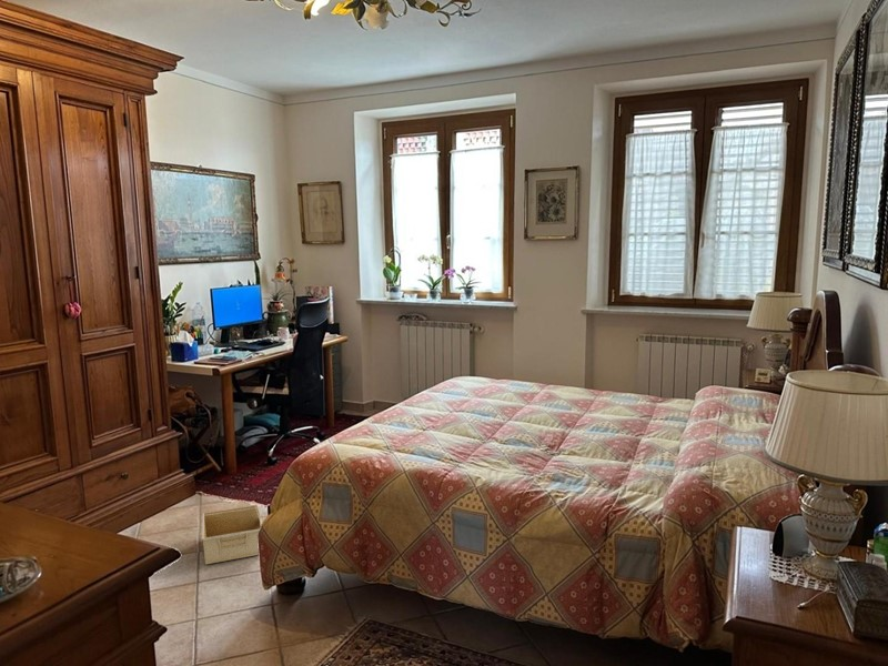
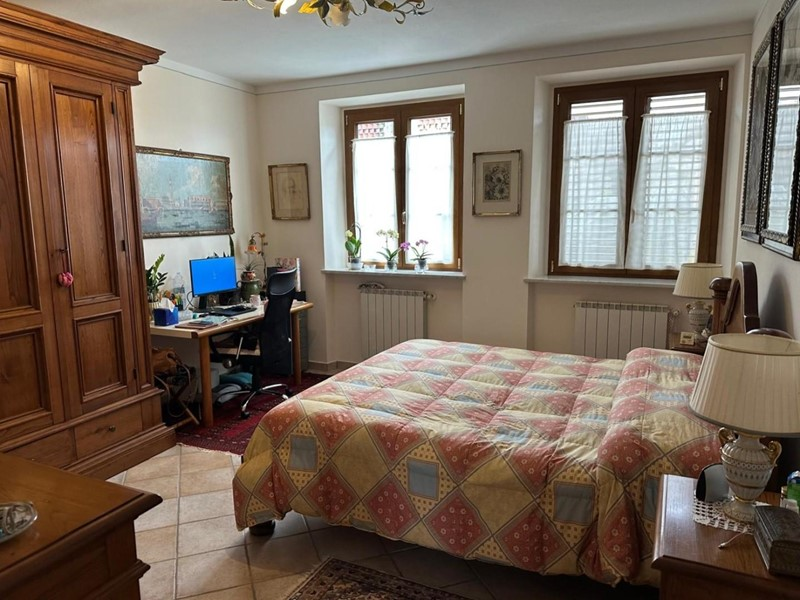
- storage bin [201,505,263,565]
